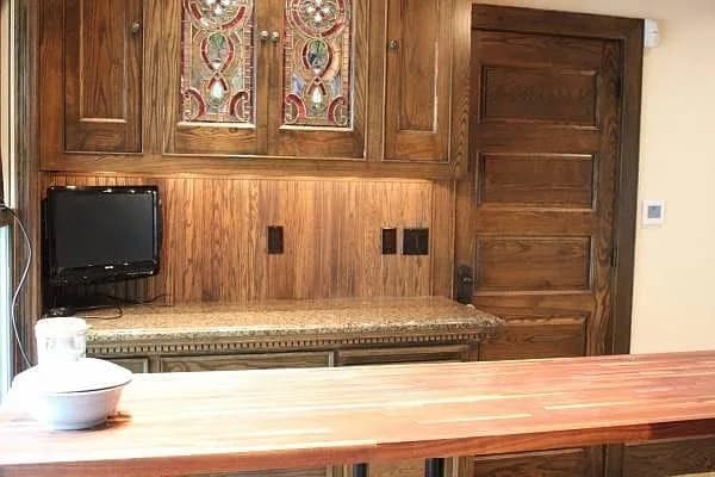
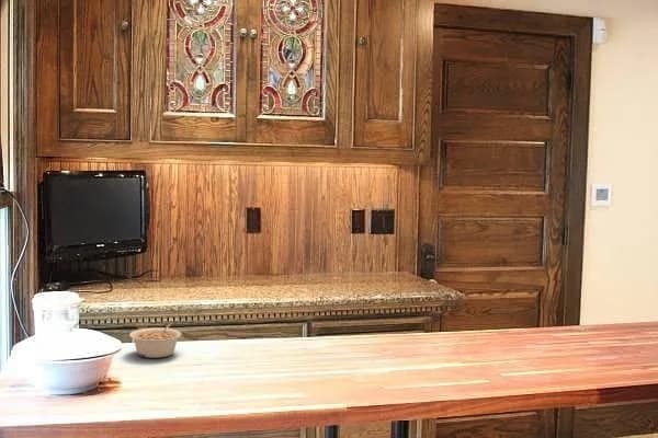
+ legume [128,321,183,359]
